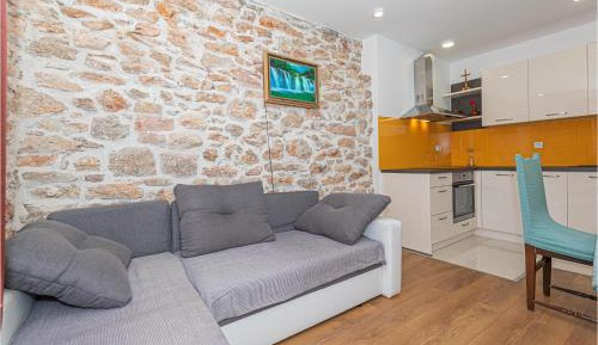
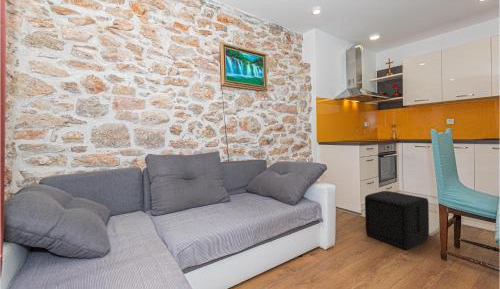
+ ottoman [364,190,430,250]
